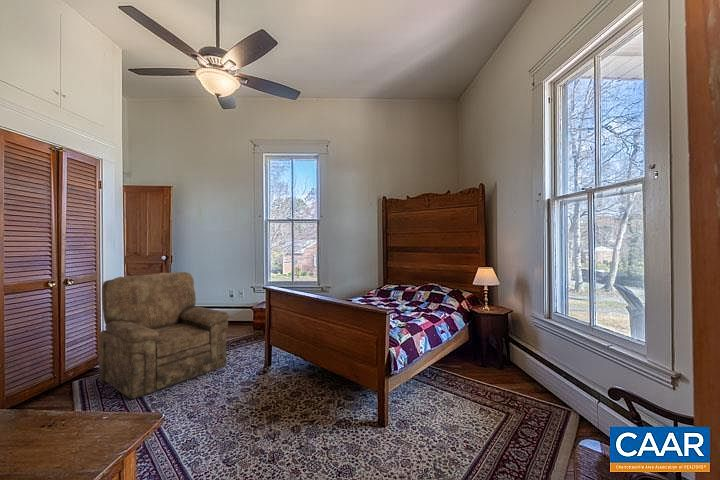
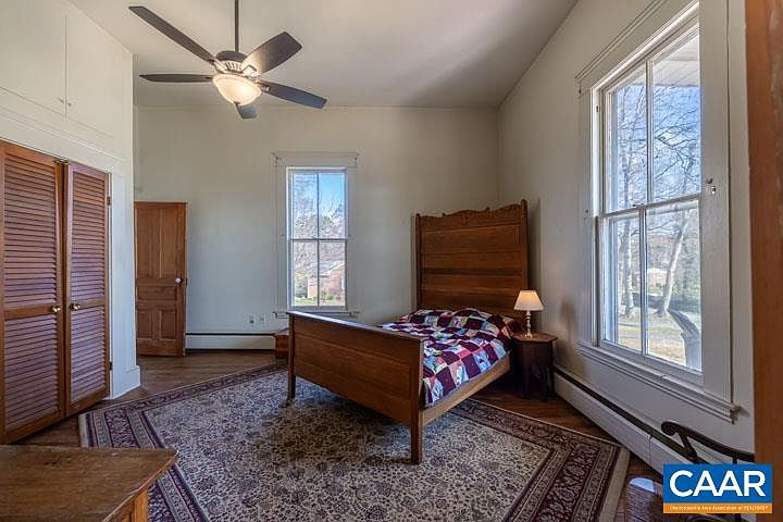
- armchair [98,271,230,400]
